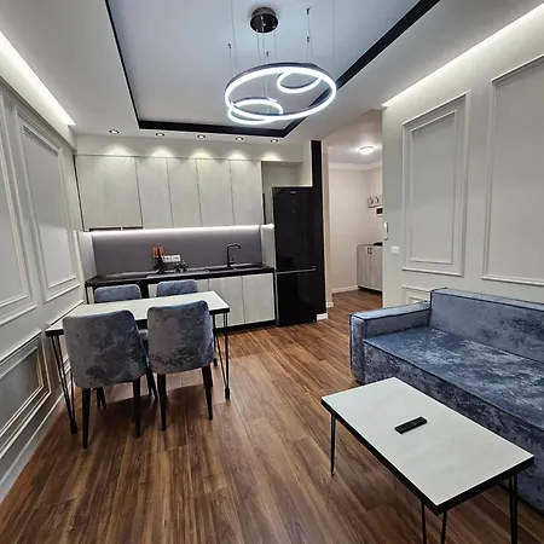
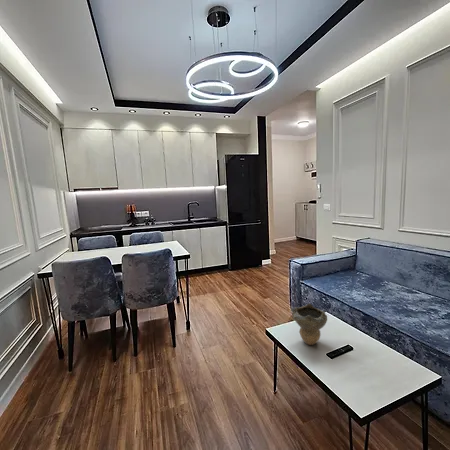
+ decorative bowl [291,303,328,346]
